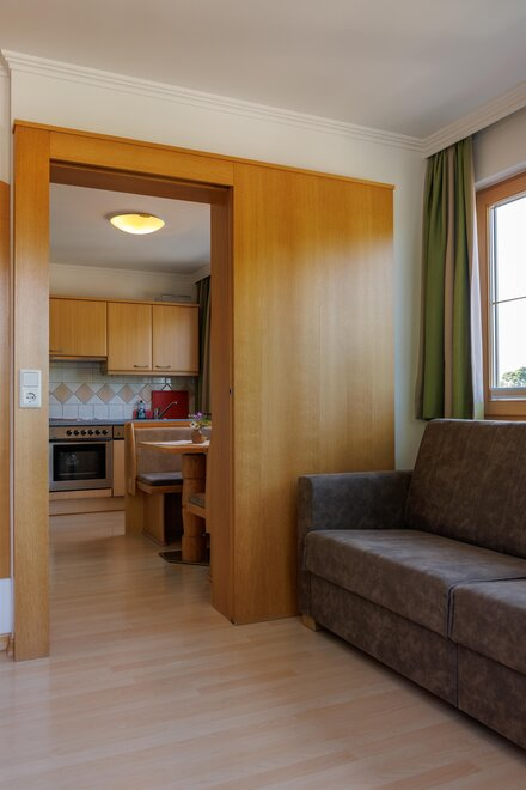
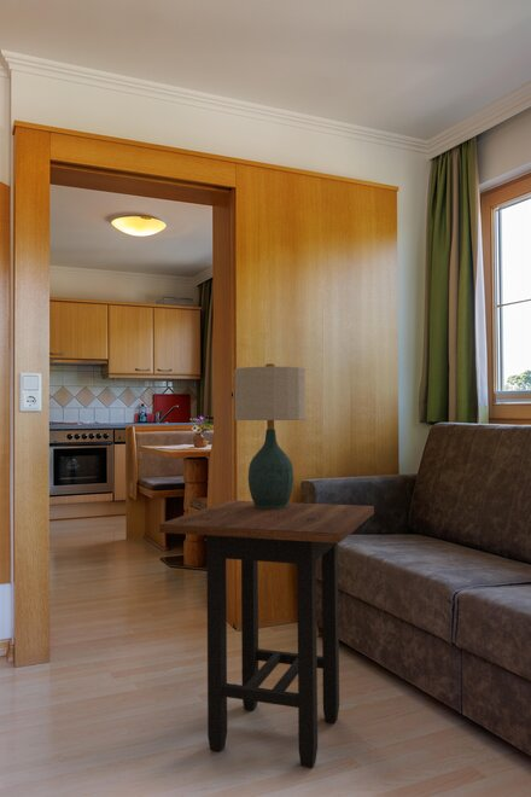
+ side table [158,499,375,769]
+ table lamp [234,362,307,510]
